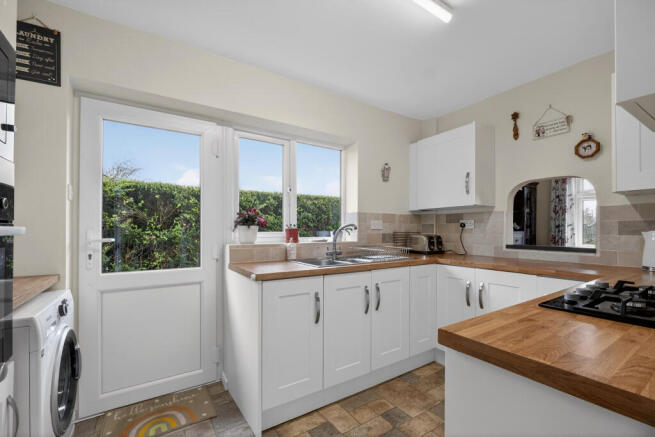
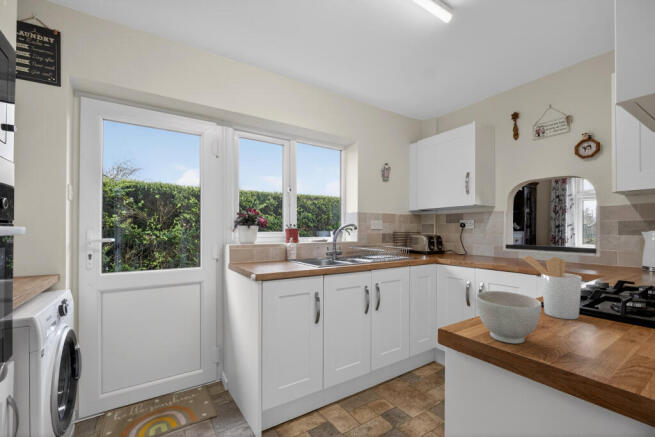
+ utensil holder [521,255,583,320]
+ bowl [475,290,542,345]
